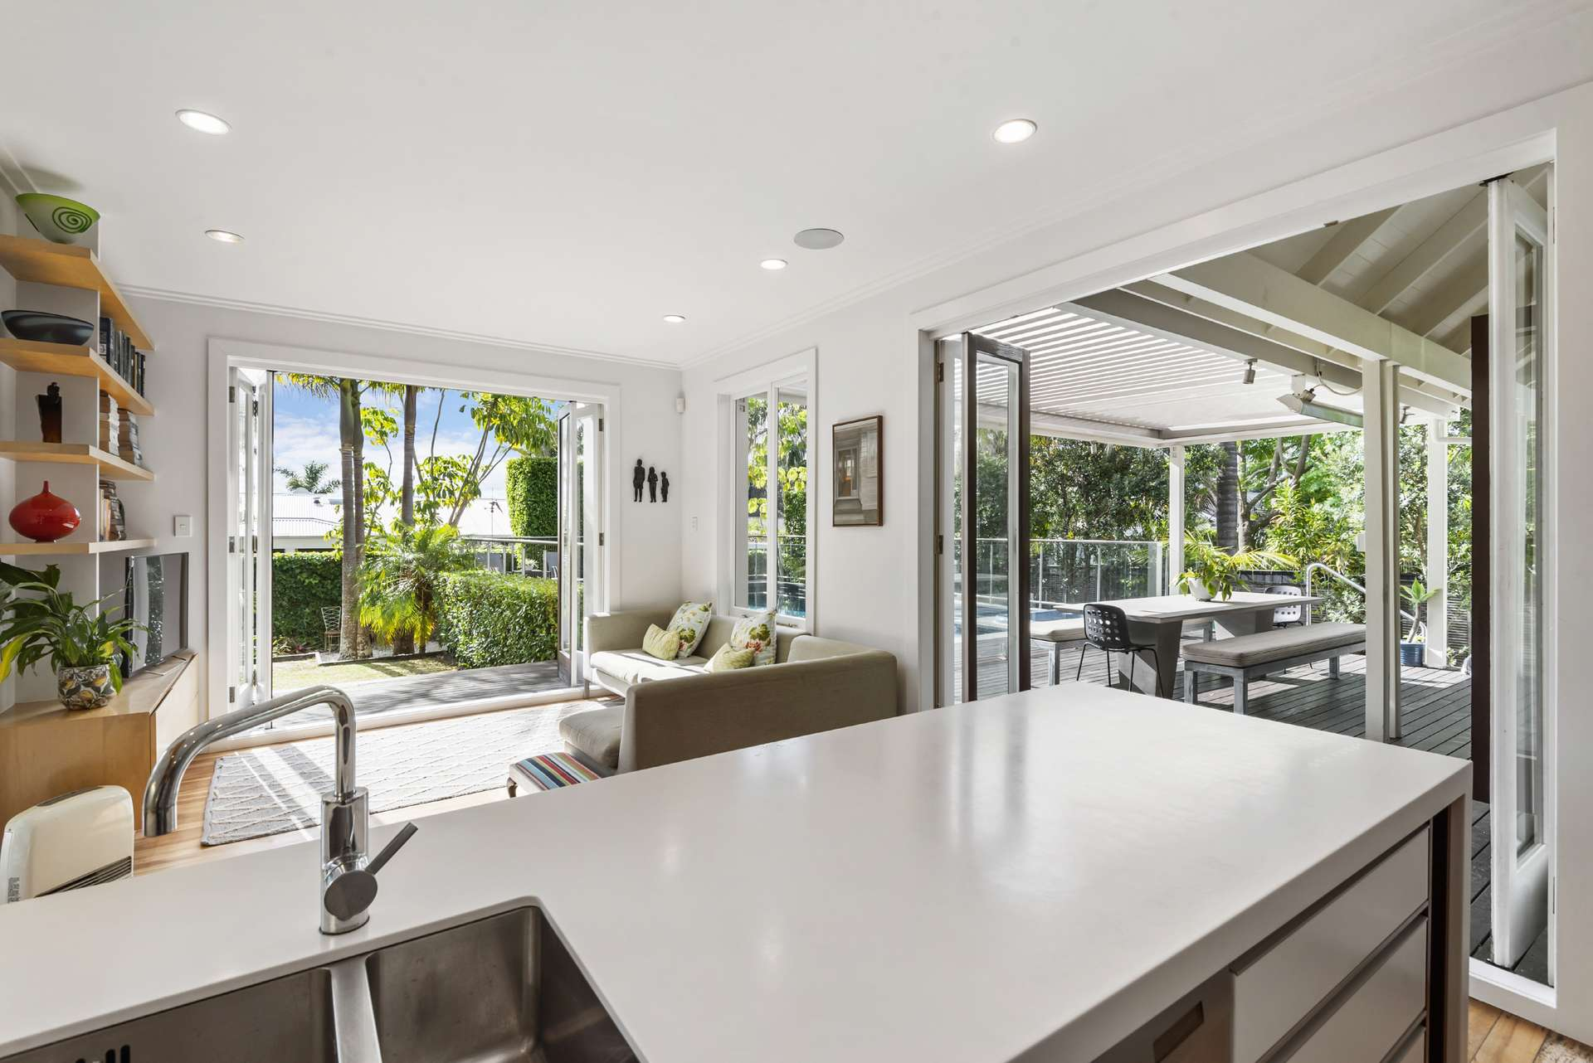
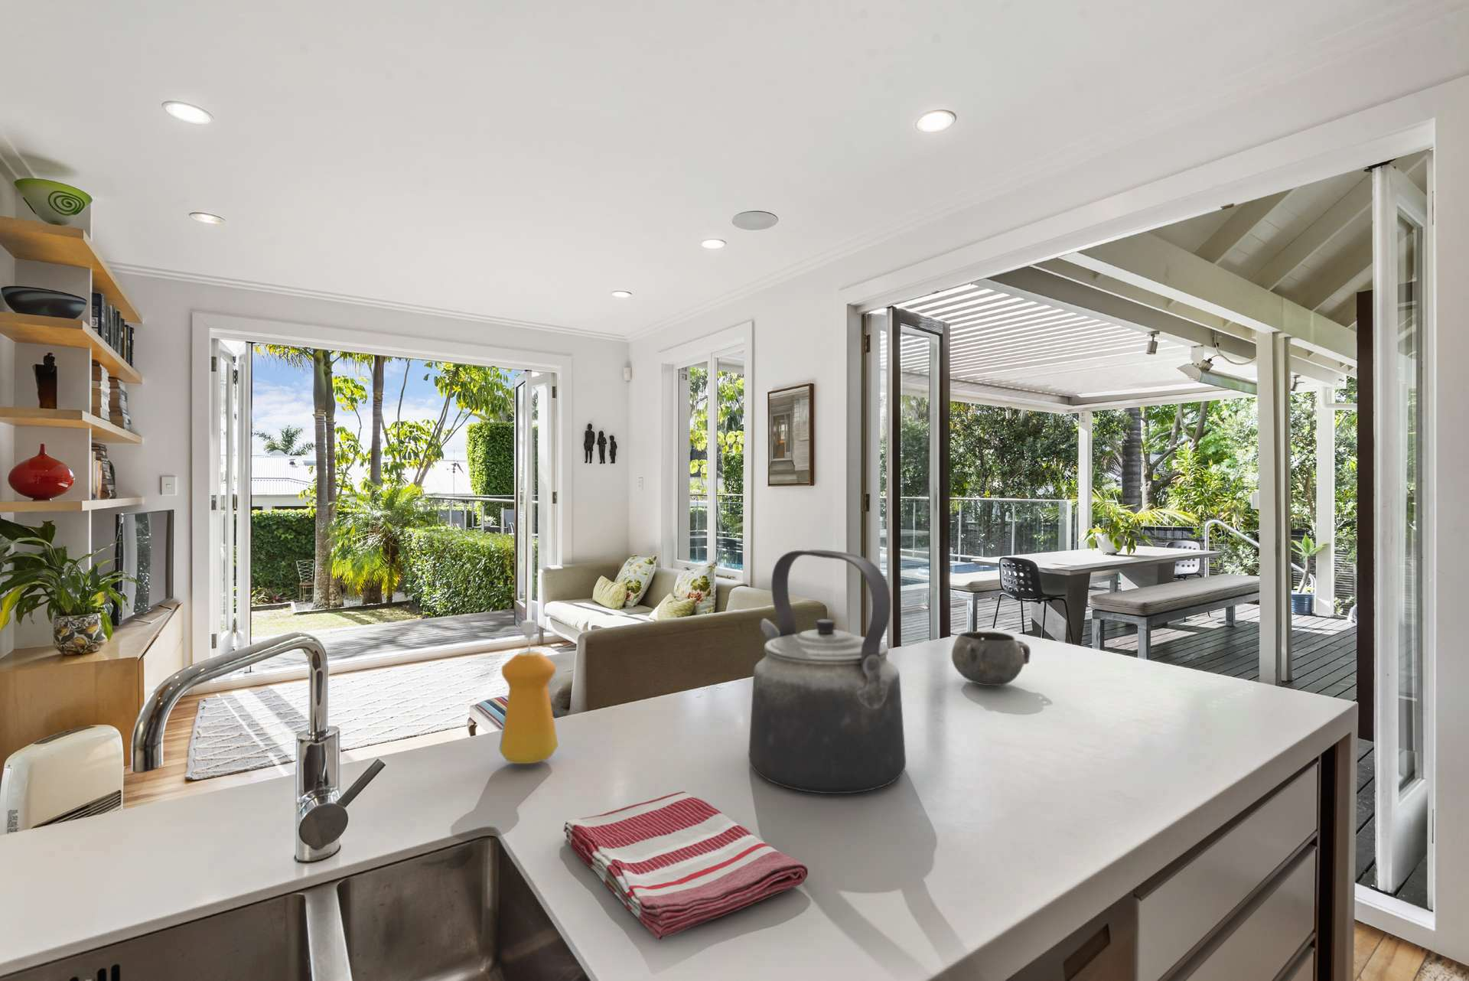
+ soap dispenser [499,619,559,764]
+ kettle [748,549,906,794]
+ decorative bowl [951,631,1031,686]
+ dish towel [563,790,809,942]
